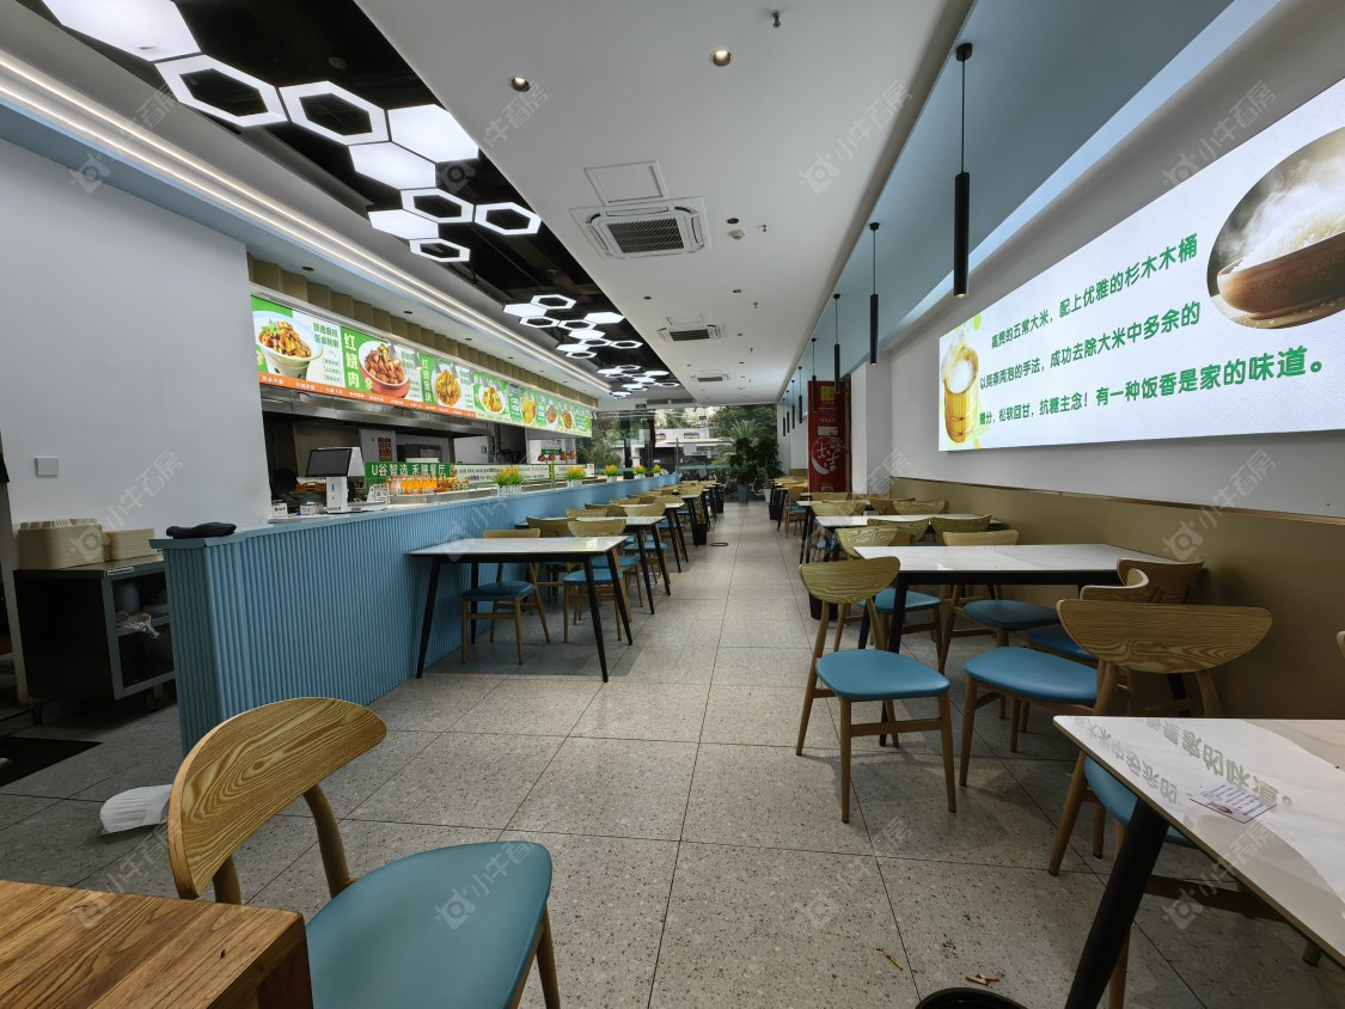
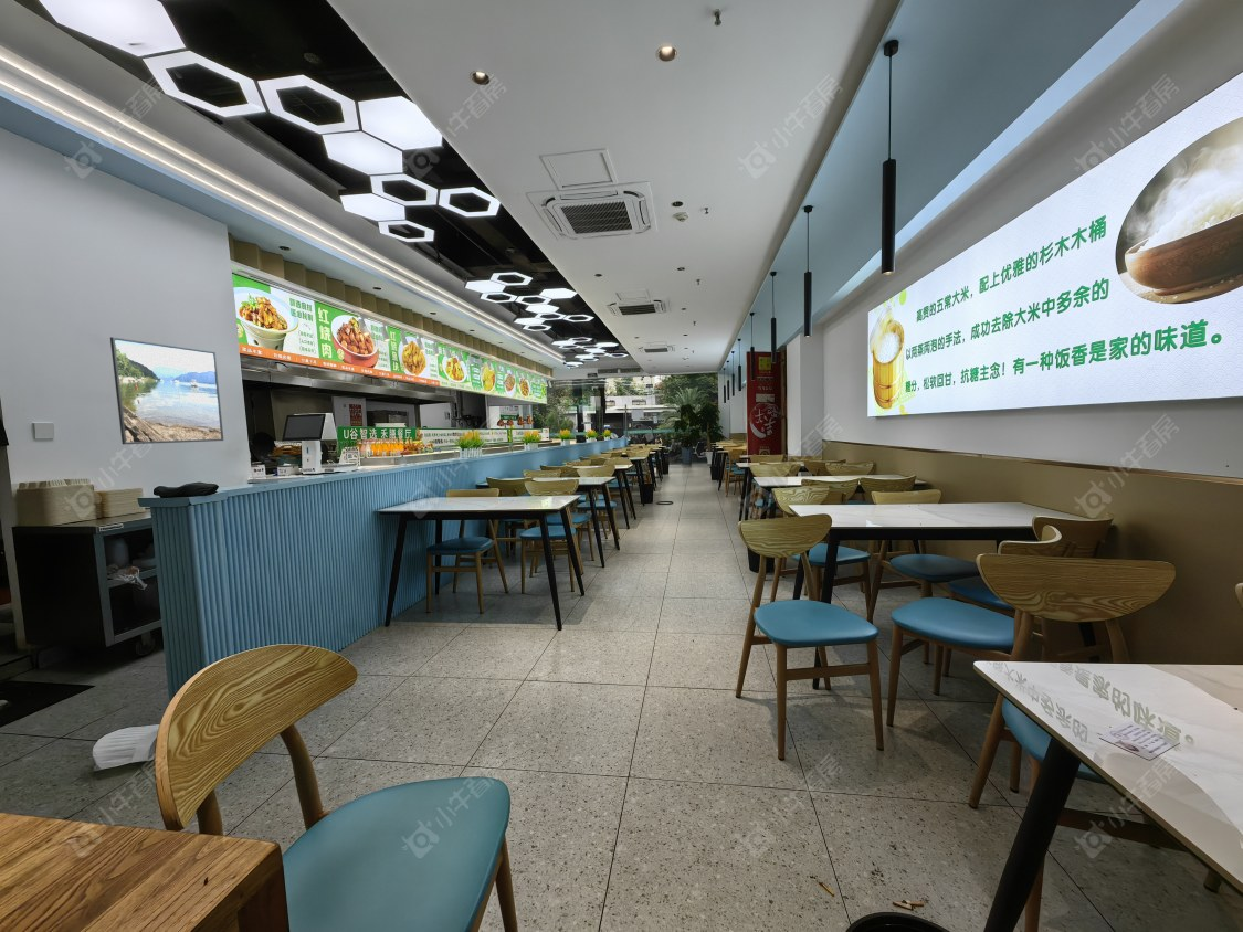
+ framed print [109,336,224,445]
